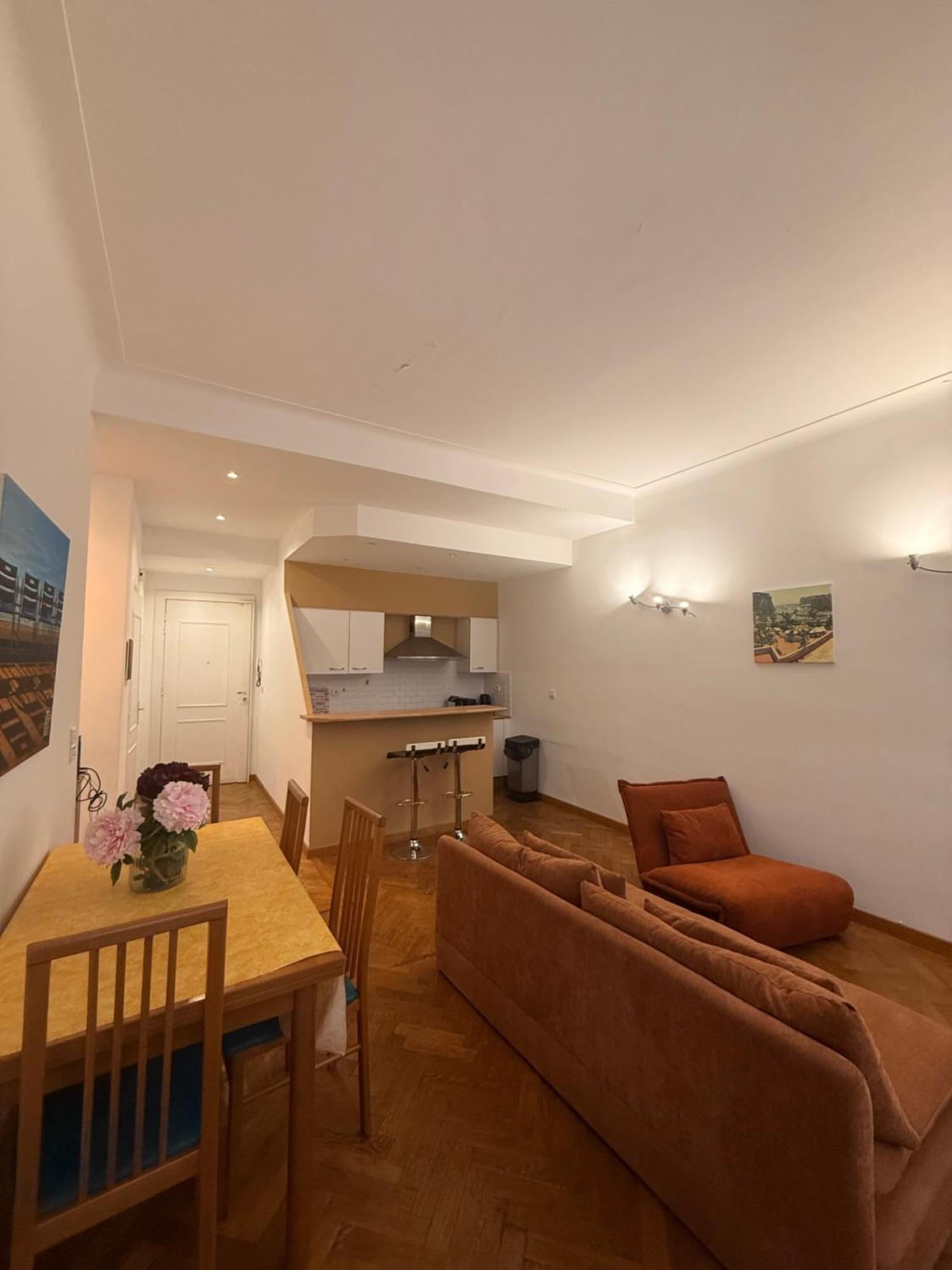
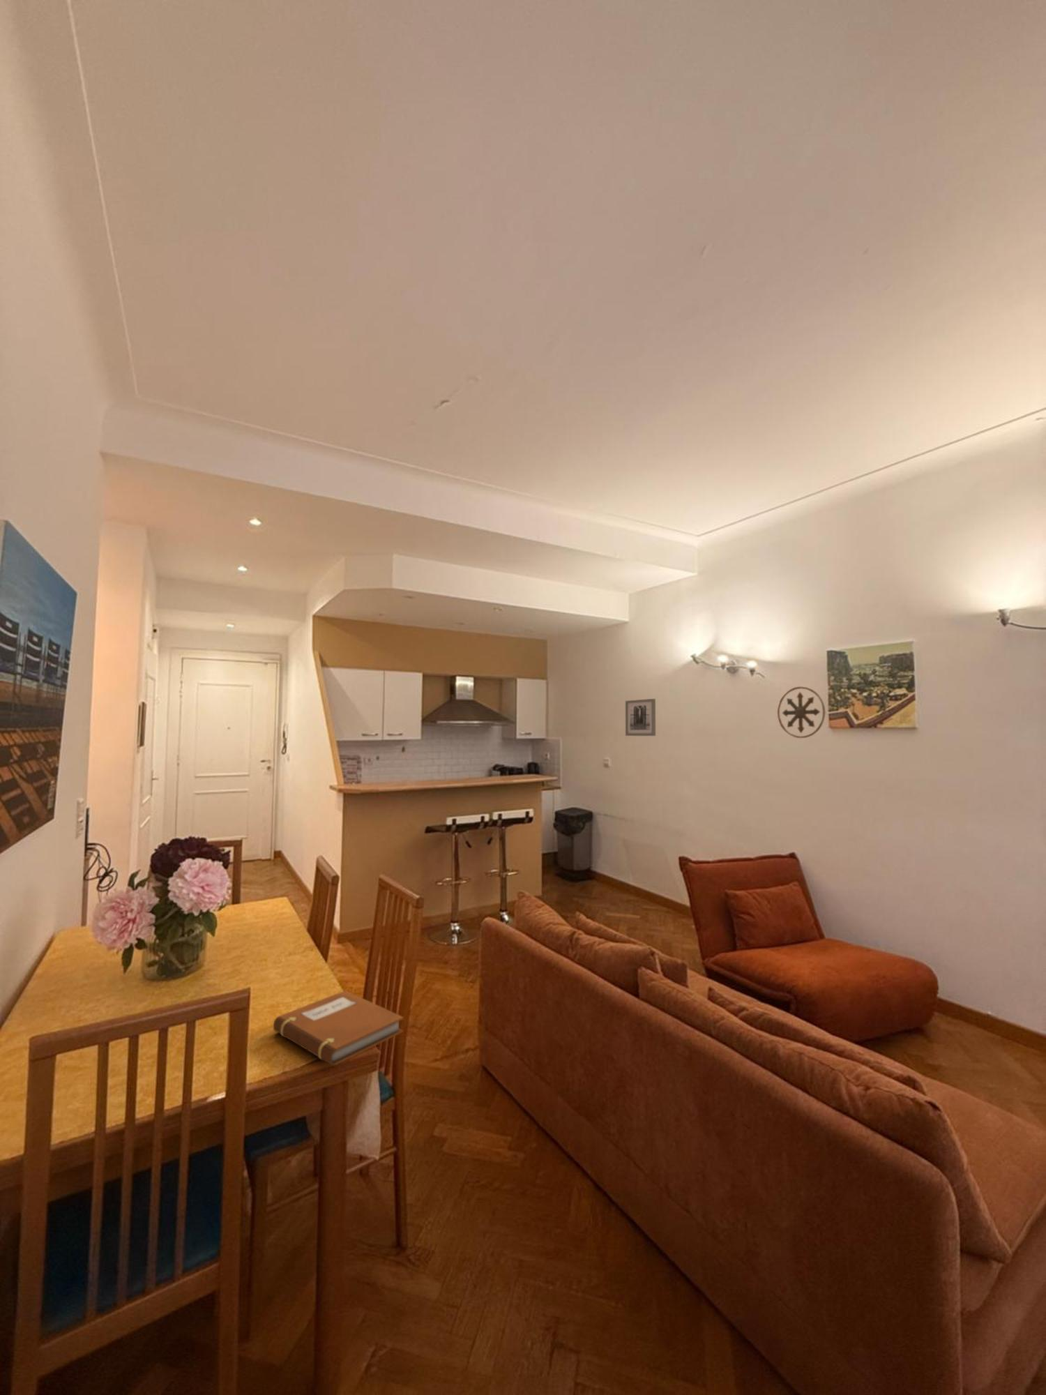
+ medallion [777,685,826,738]
+ notebook [272,990,404,1067]
+ wall art [625,699,656,737]
